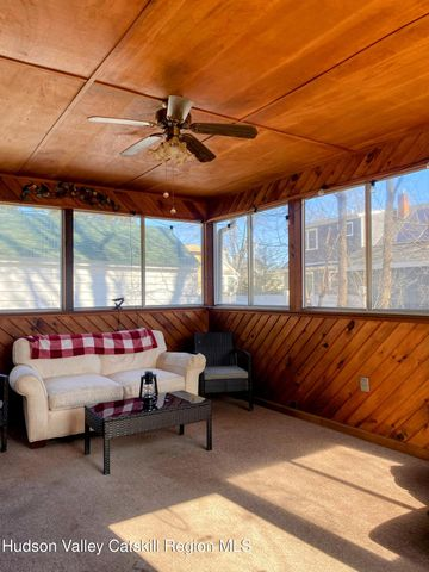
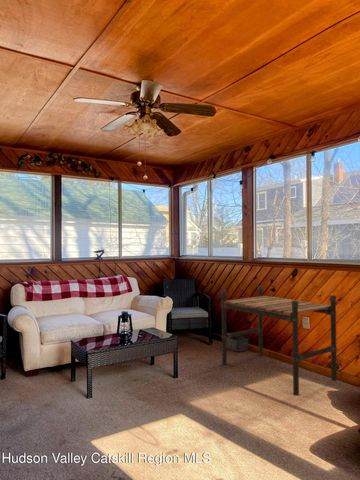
+ storage bin [226,336,249,353]
+ table [220,286,338,396]
